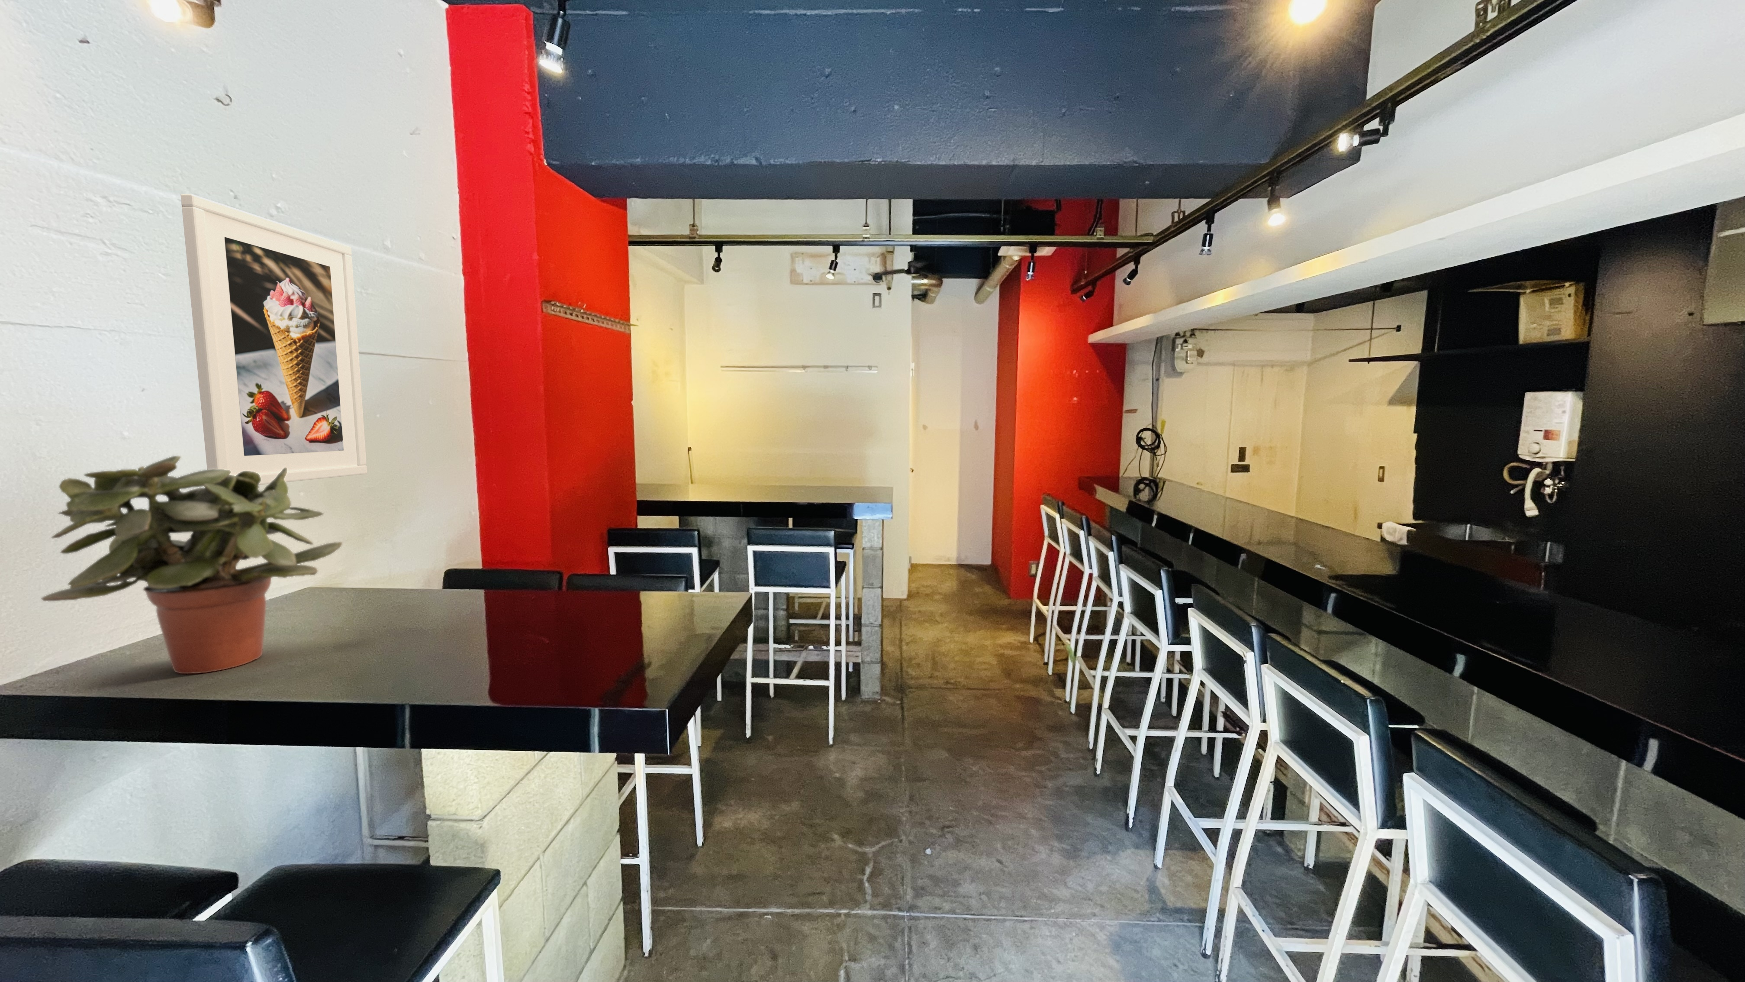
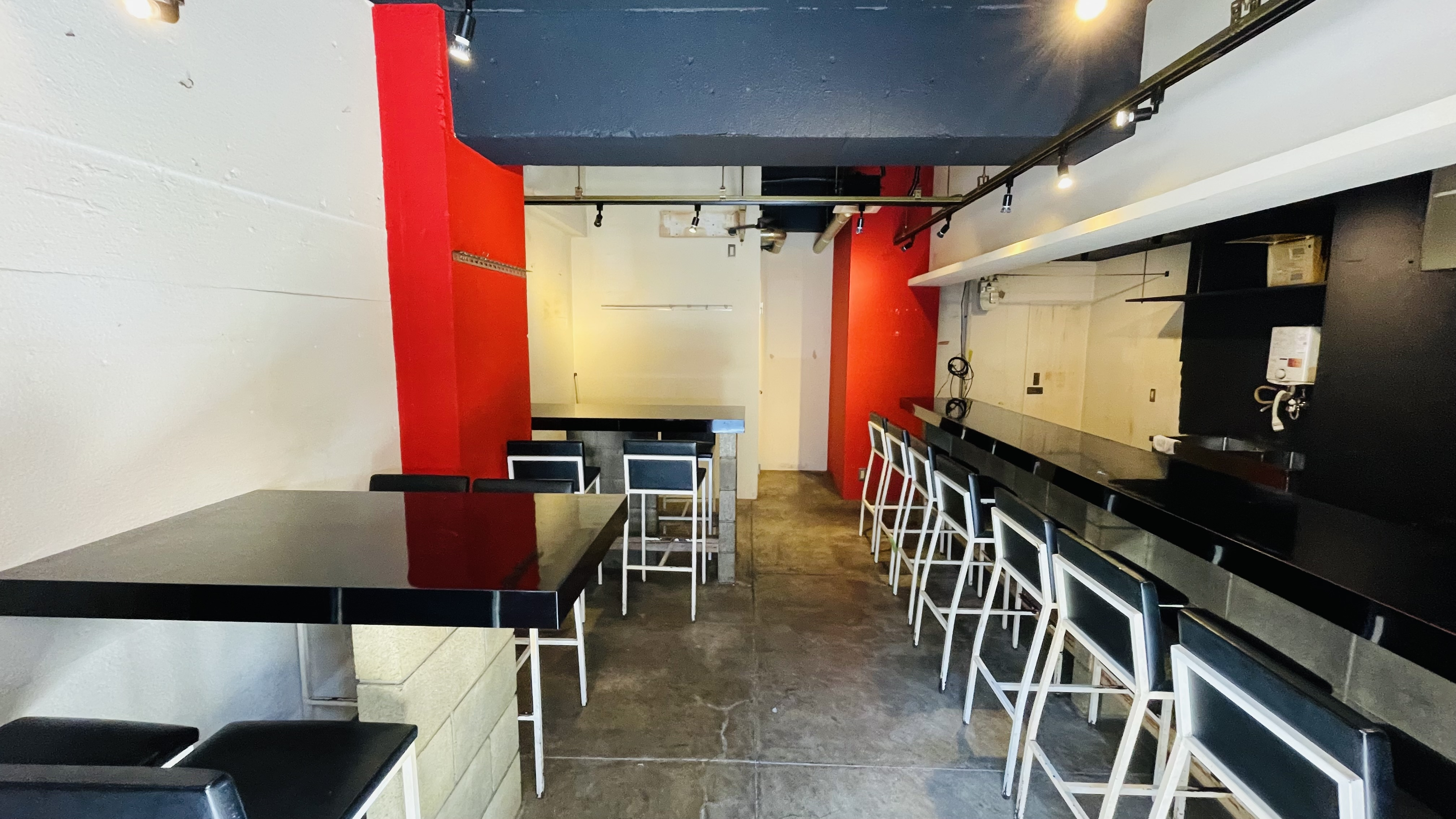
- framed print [181,193,368,486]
- potted plant [41,456,343,674]
